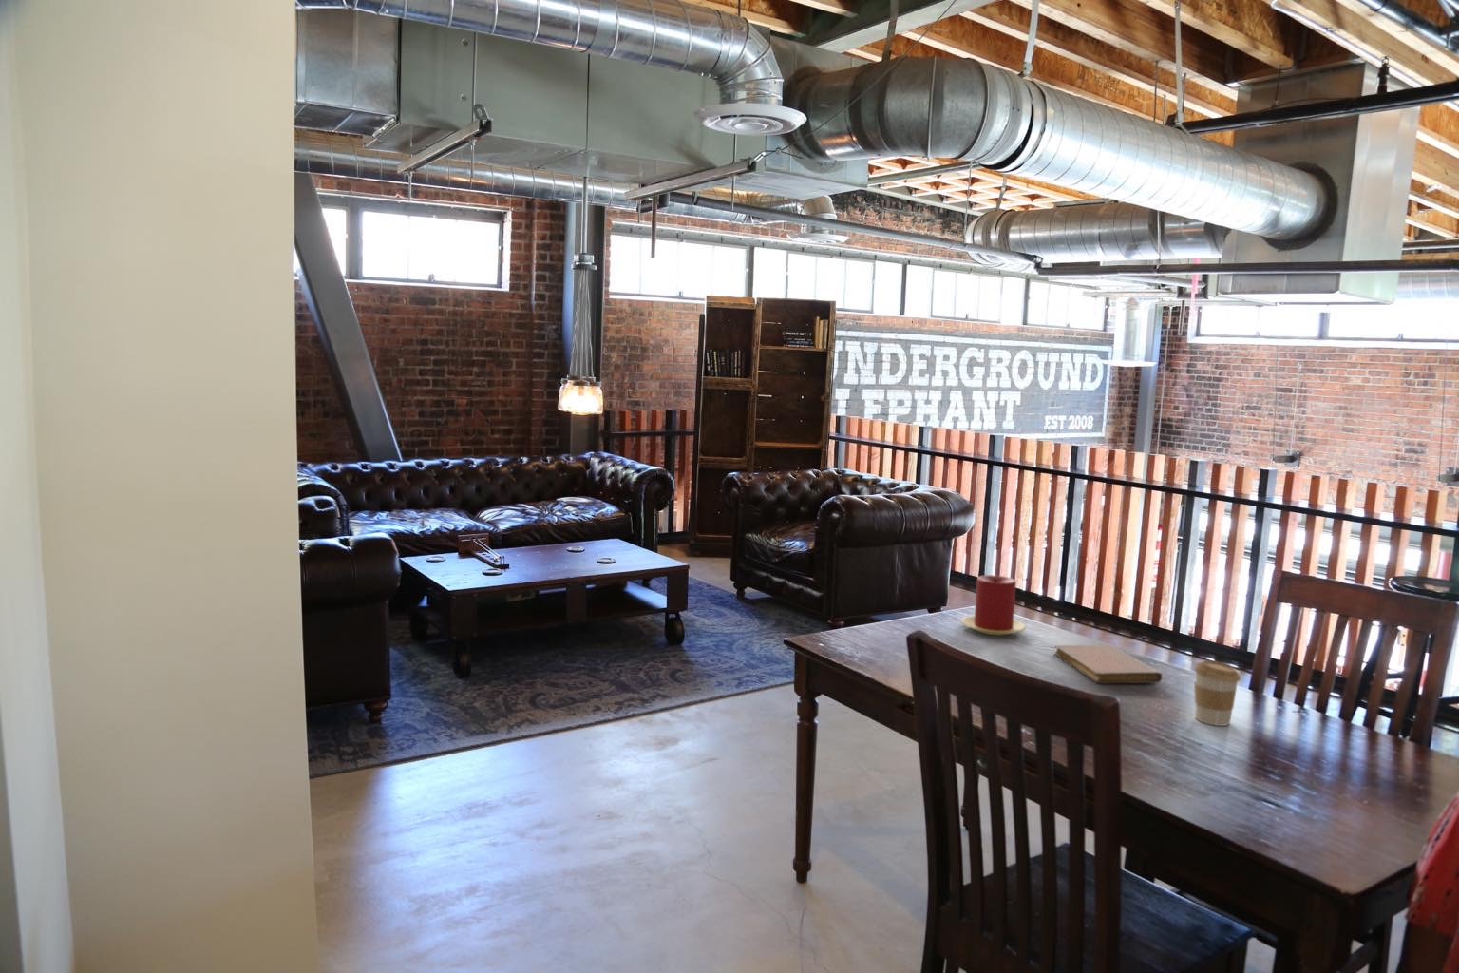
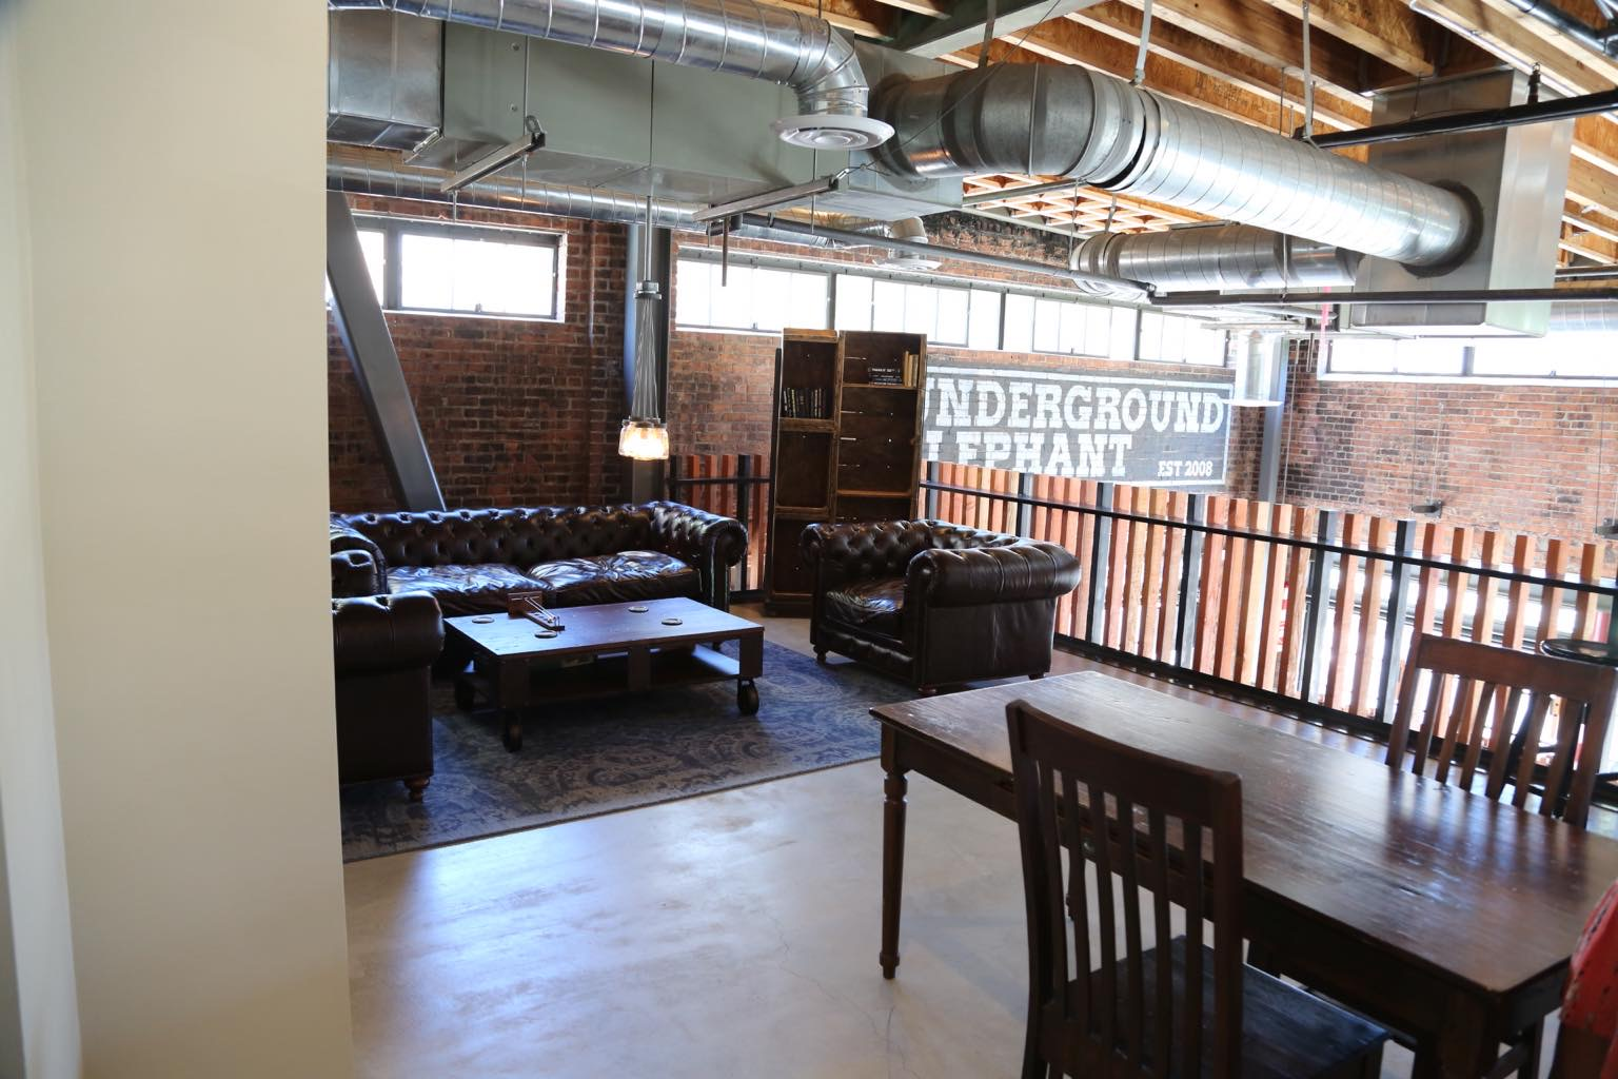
- coffee cup [1193,659,1242,726]
- candle [961,573,1027,635]
- notebook [1053,644,1163,684]
